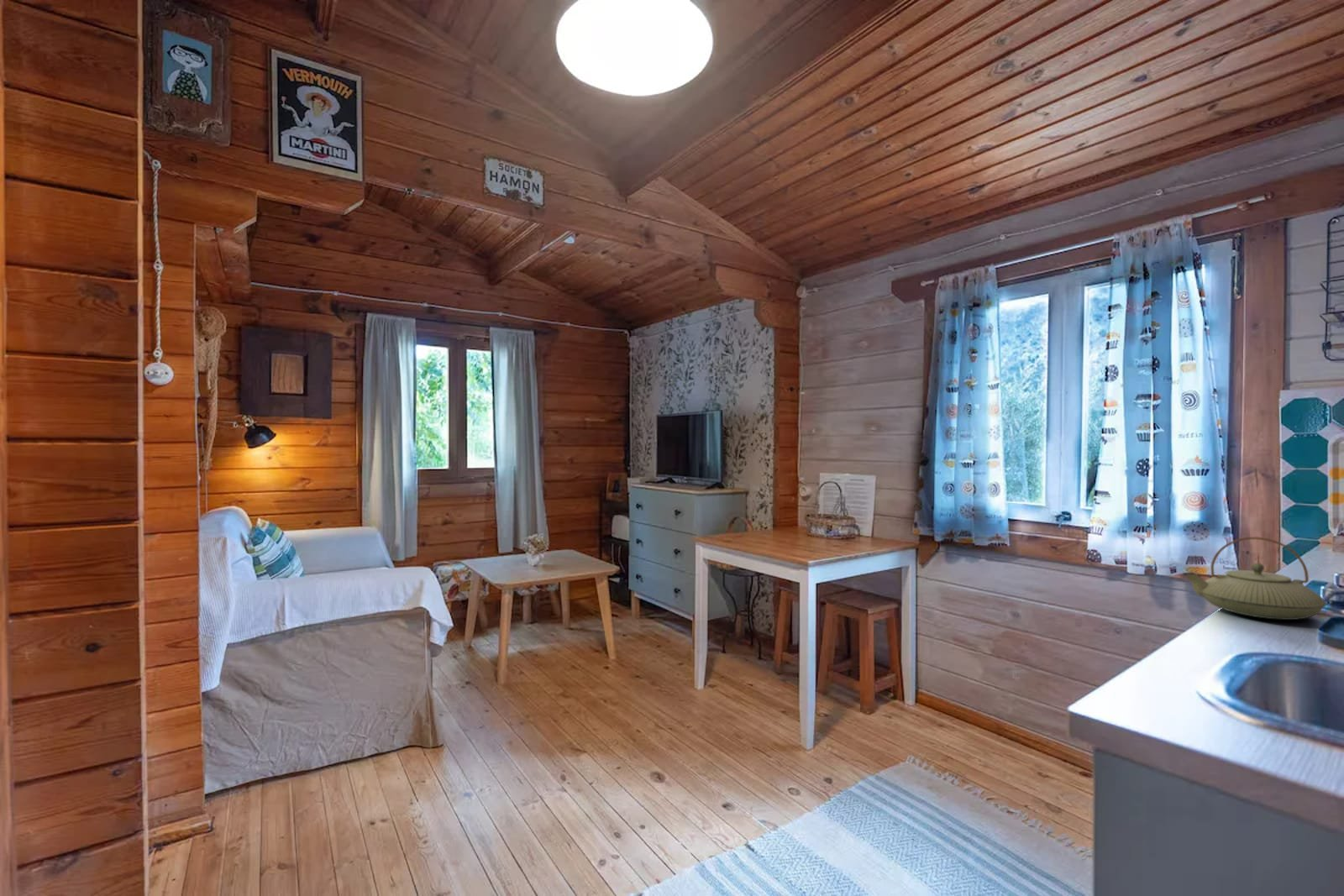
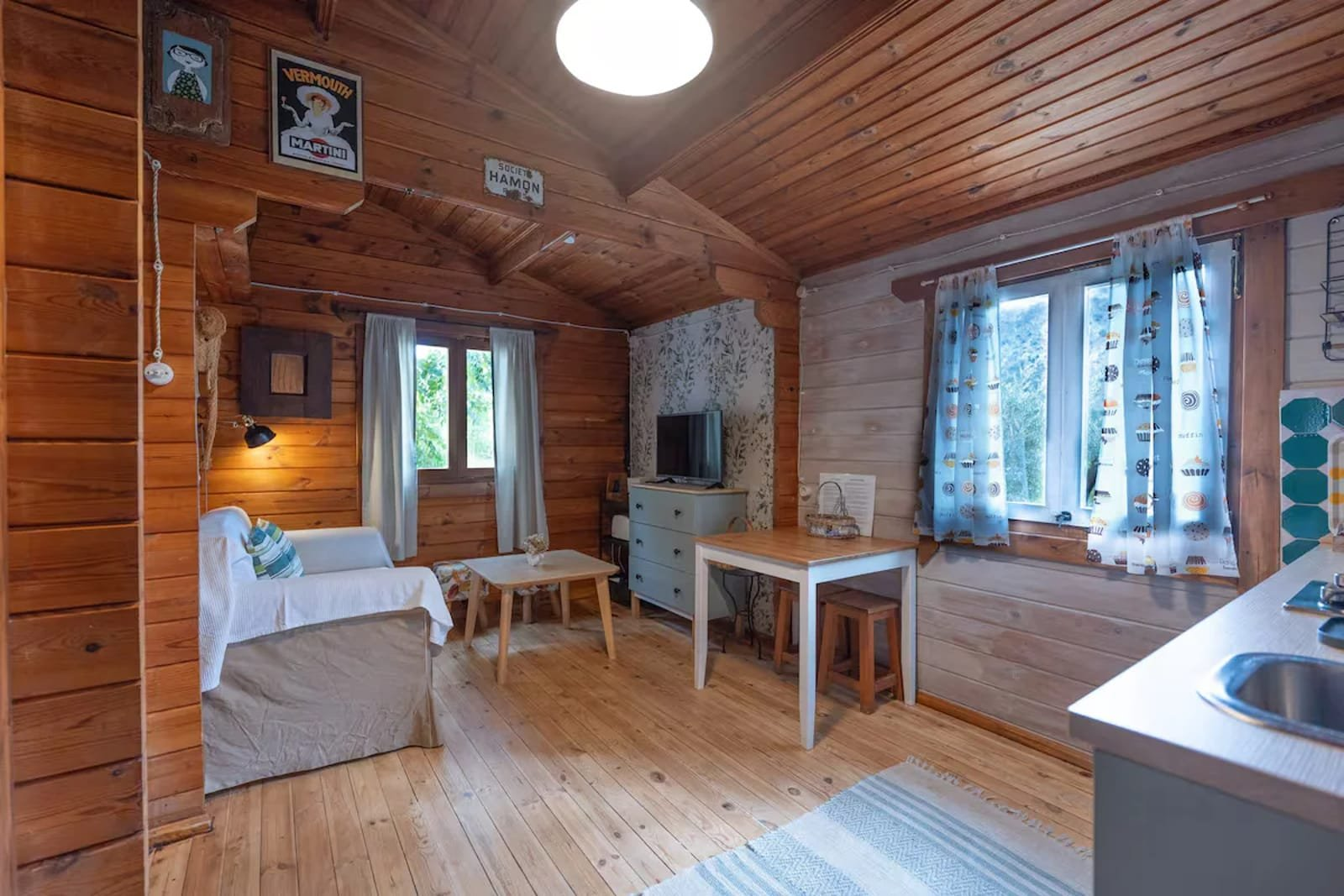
- teapot [1181,537,1327,621]
